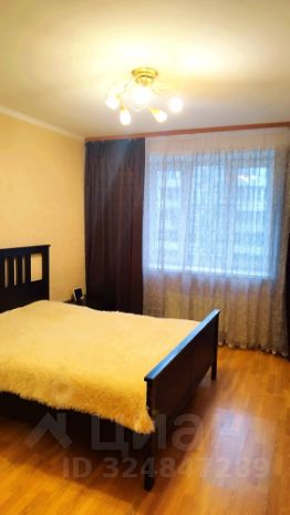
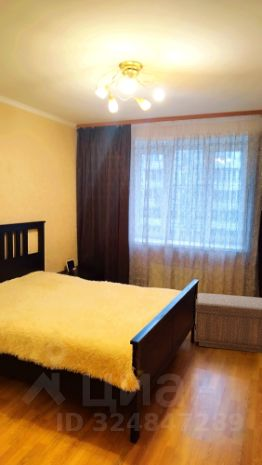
+ bench [194,292,262,354]
